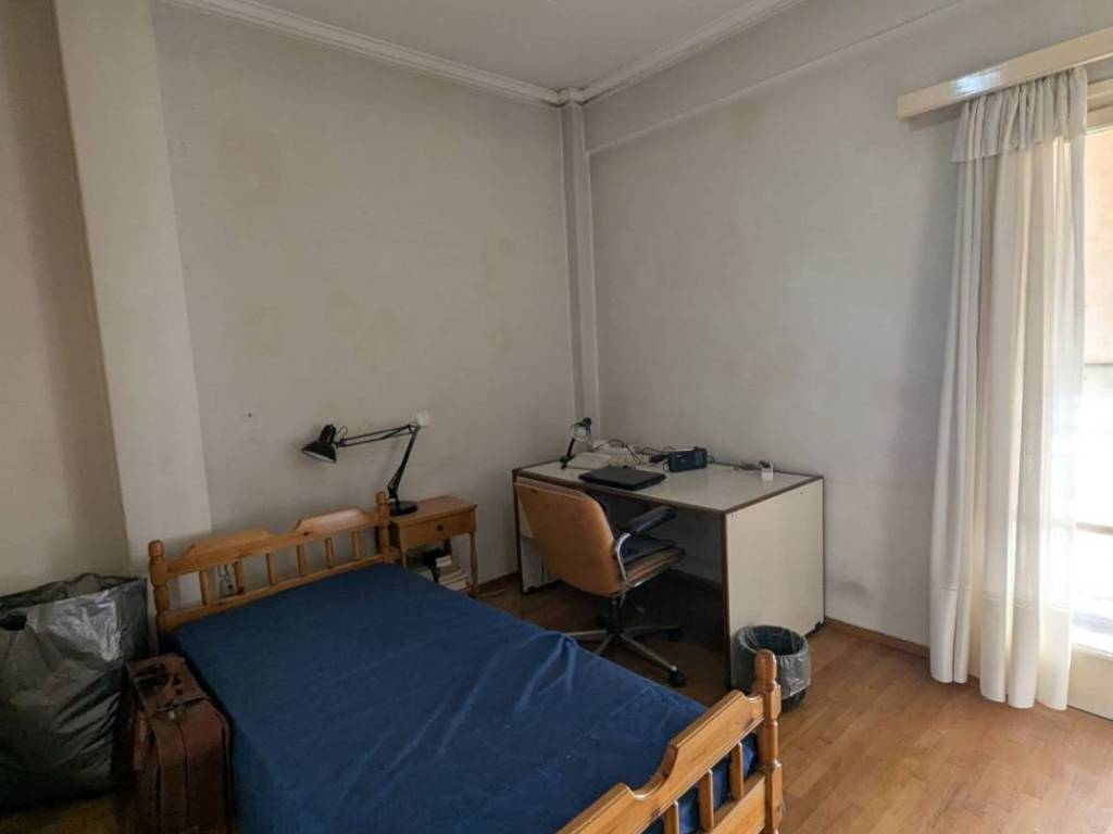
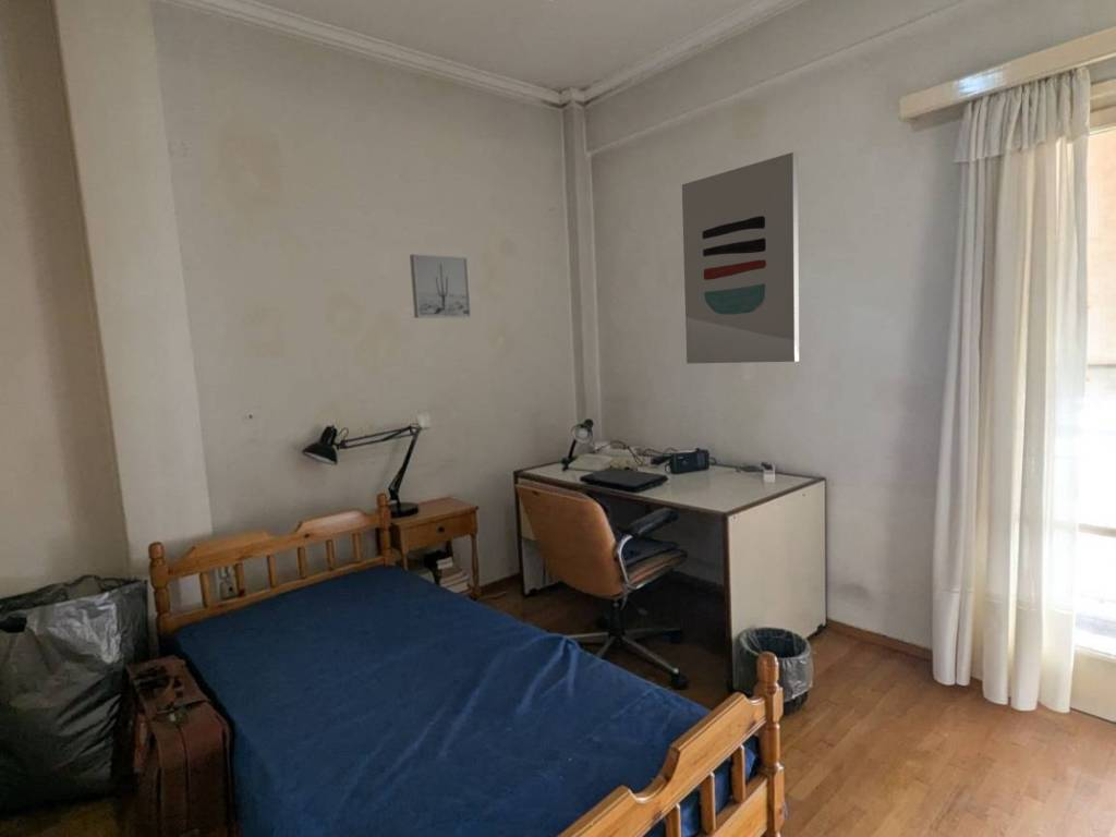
+ wall art [681,150,800,365]
+ wall art [409,253,472,319]
